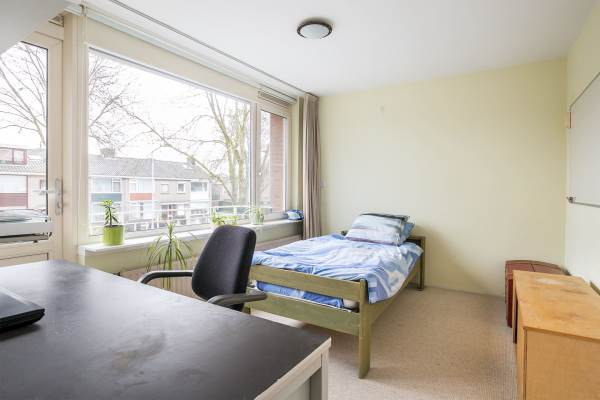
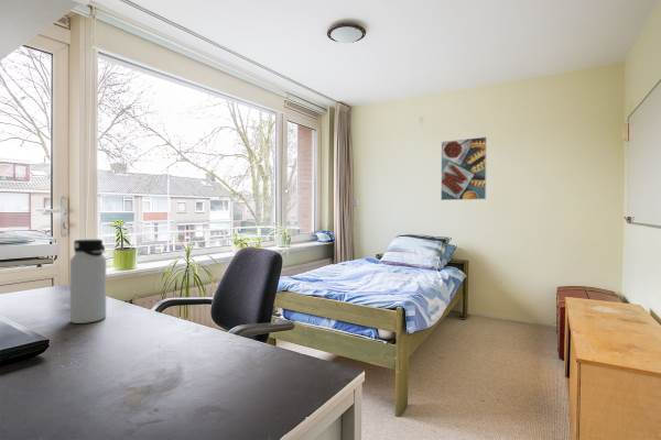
+ water bottle [69,239,107,324]
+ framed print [440,136,488,201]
